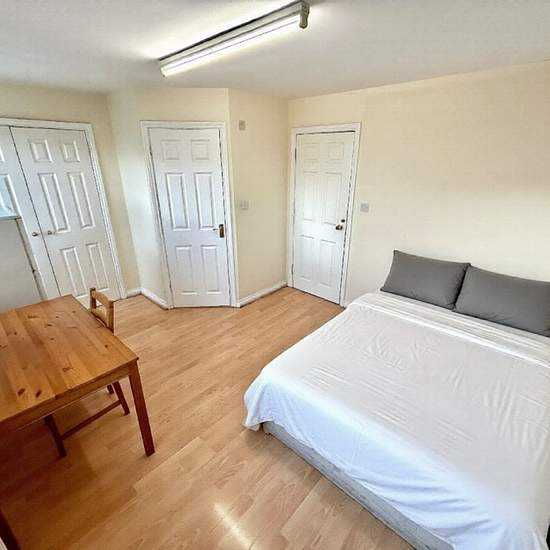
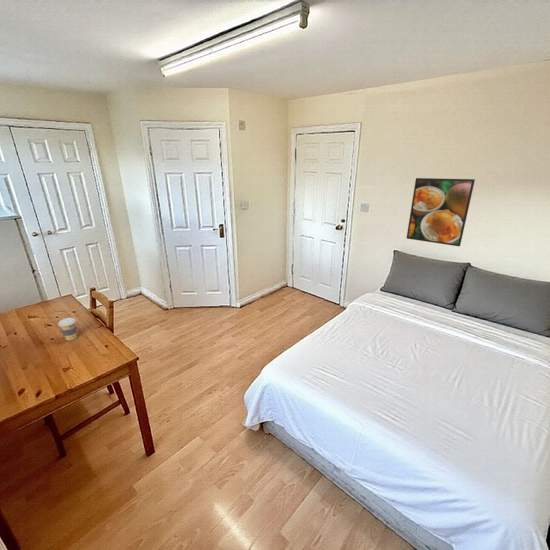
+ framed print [406,177,476,247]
+ coffee cup [57,317,78,342]
